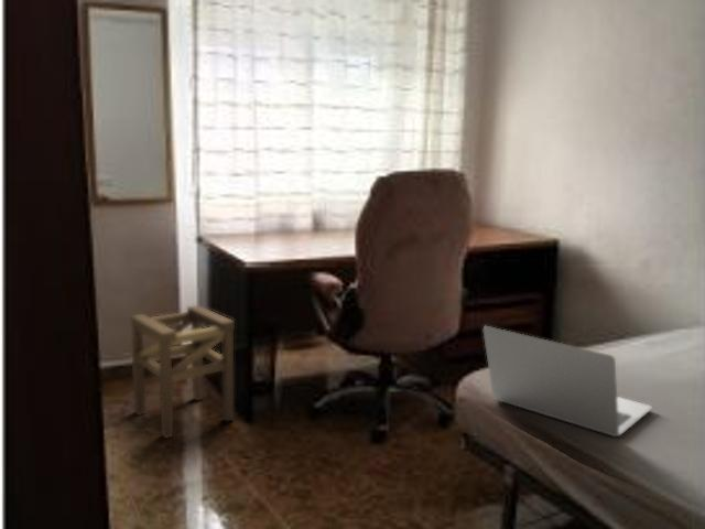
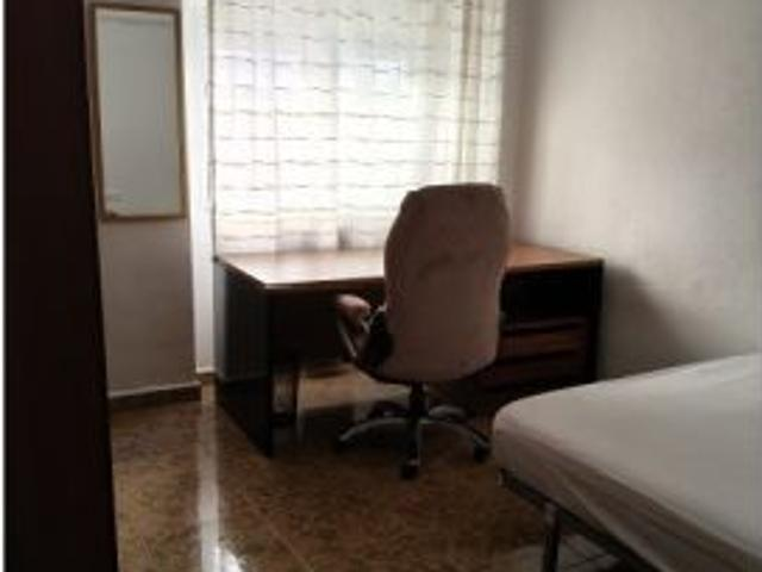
- laptop [481,325,653,438]
- stool [130,304,236,440]
